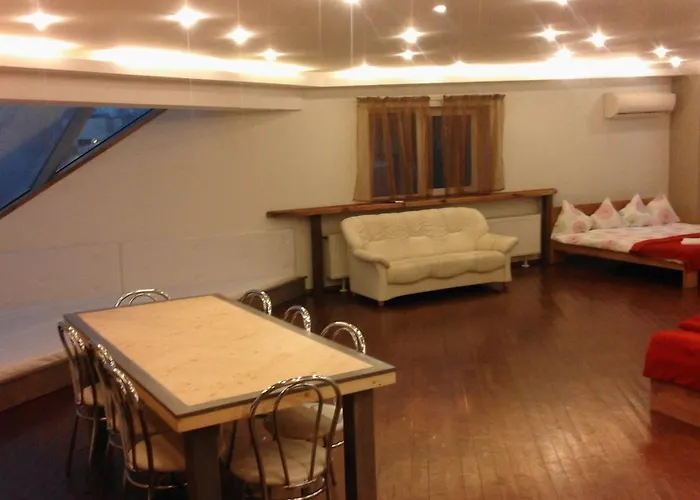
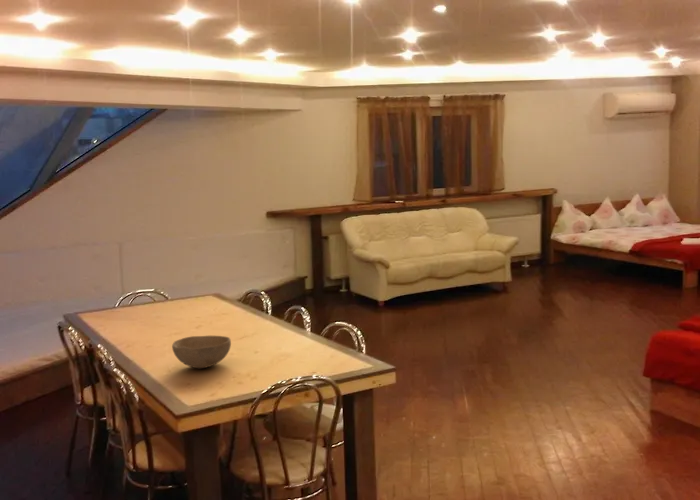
+ bowl [171,335,232,369]
